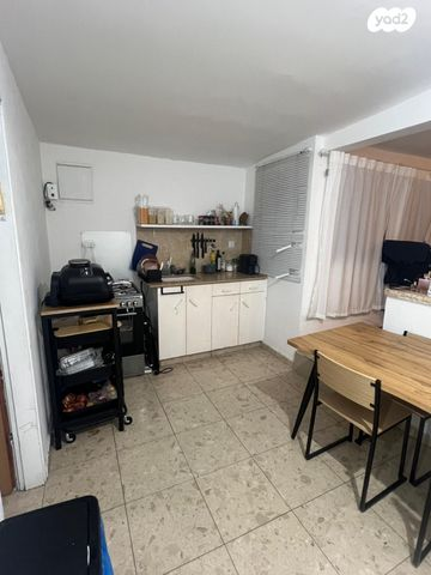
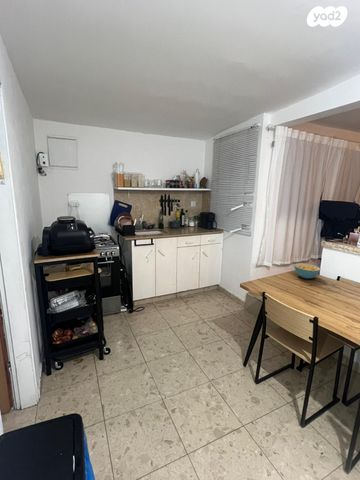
+ cereal bowl [293,262,321,280]
